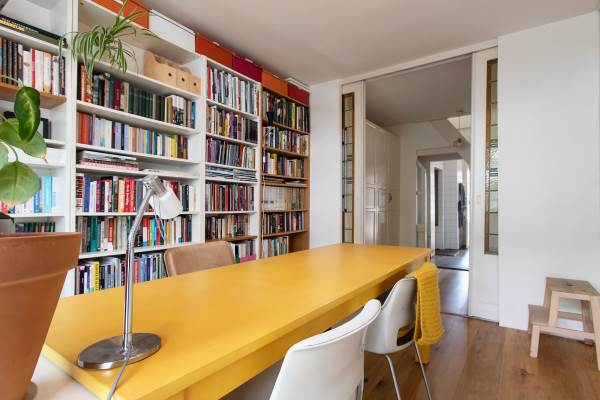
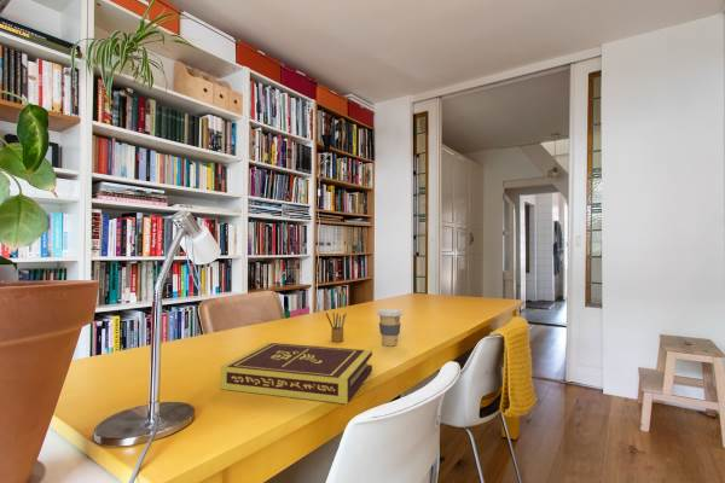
+ book [220,342,373,405]
+ pencil box [325,312,348,343]
+ coffee cup [376,308,404,347]
